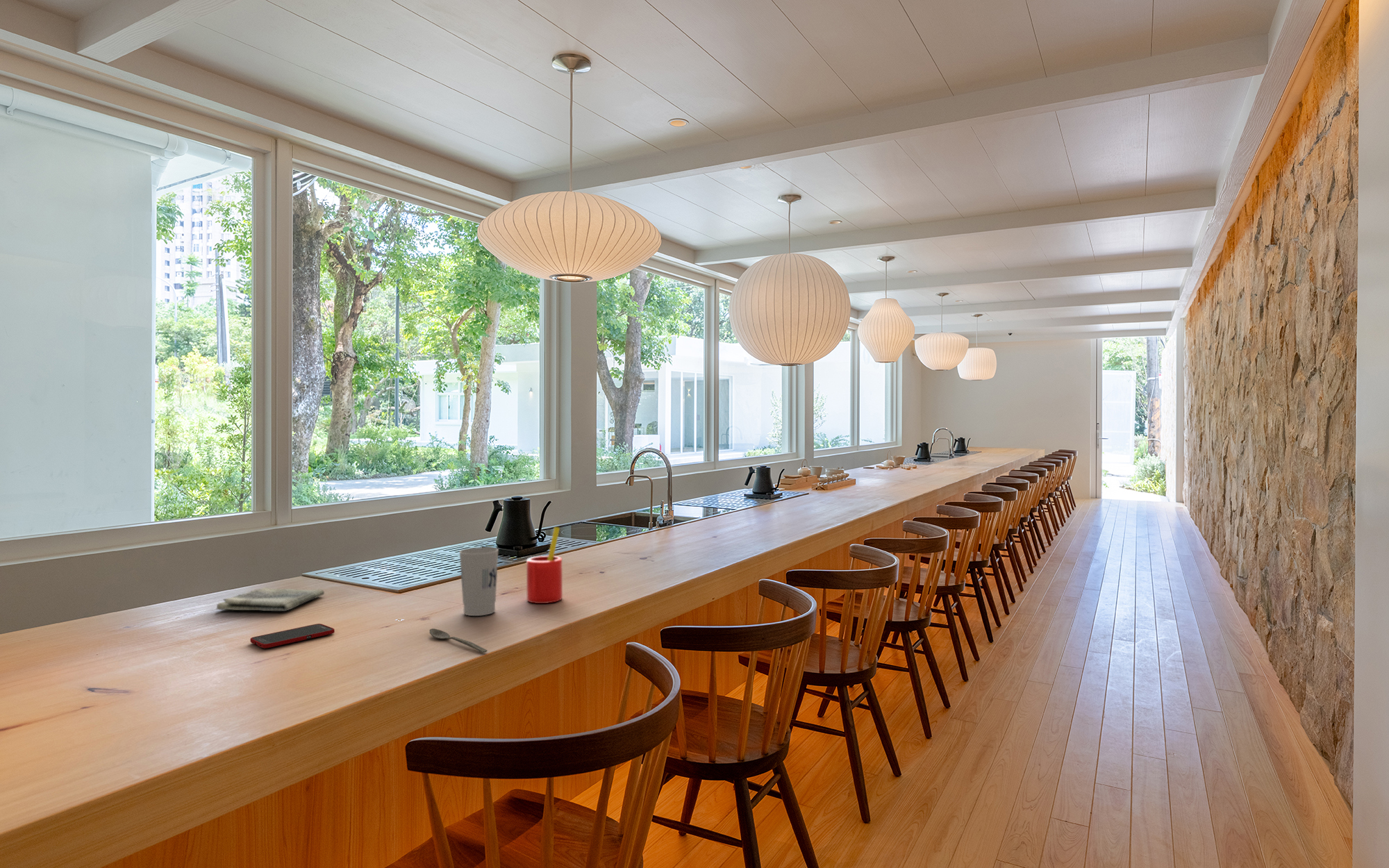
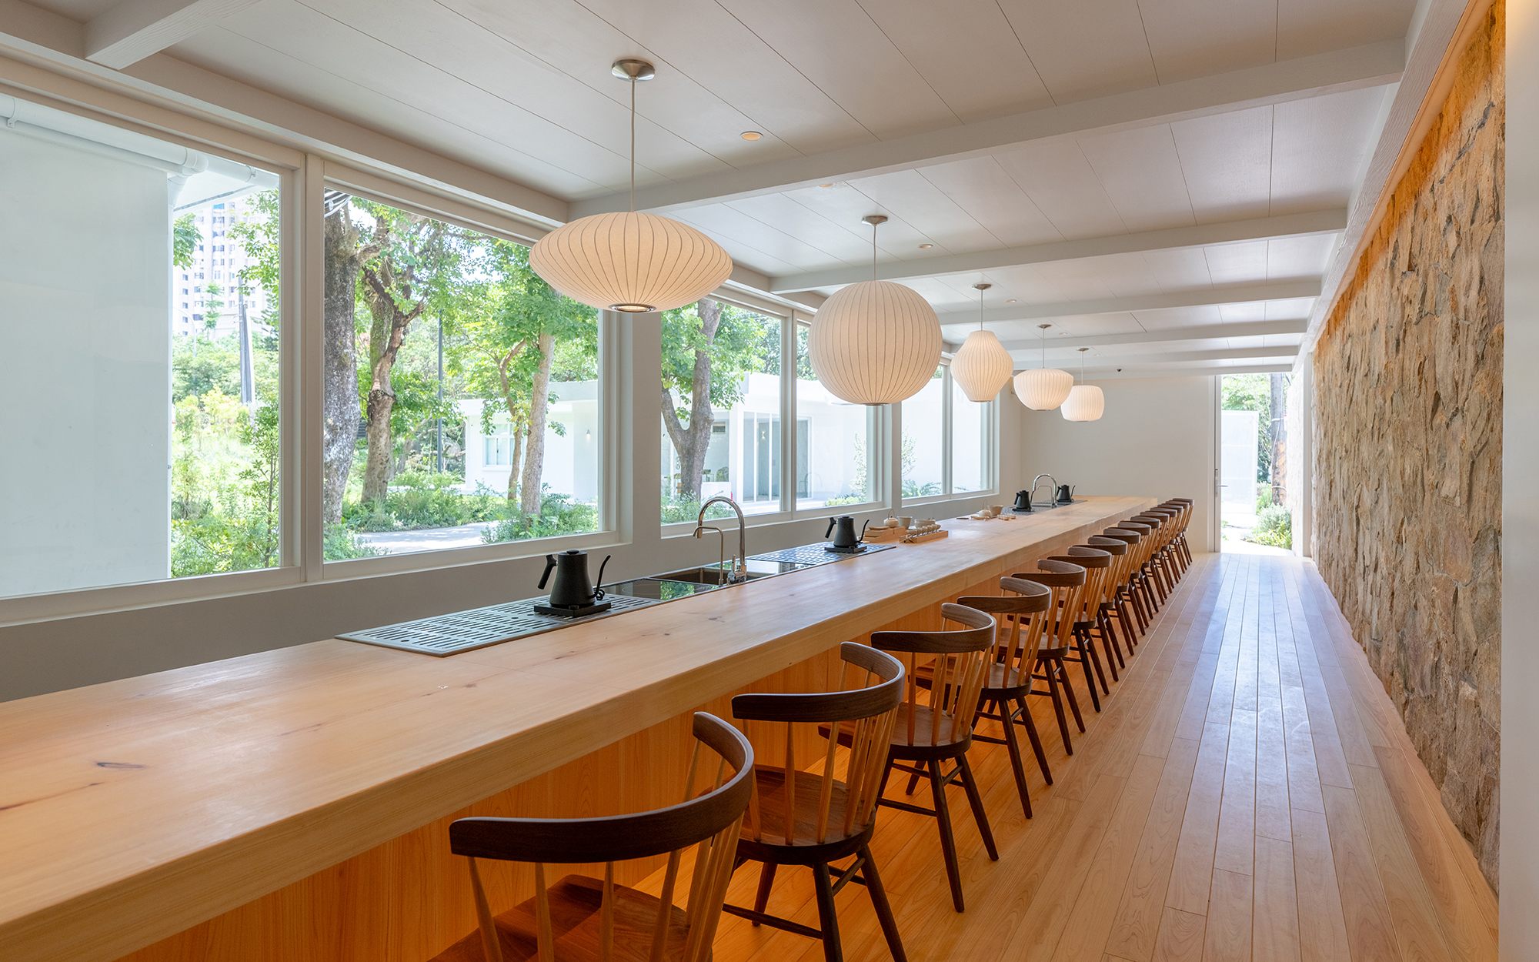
- dish towel [216,587,325,612]
- straw [526,526,563,604]
- cell phone [249,623,335,649]
- cup [458,546,499,617]
- spoon [429,628,488,653]
